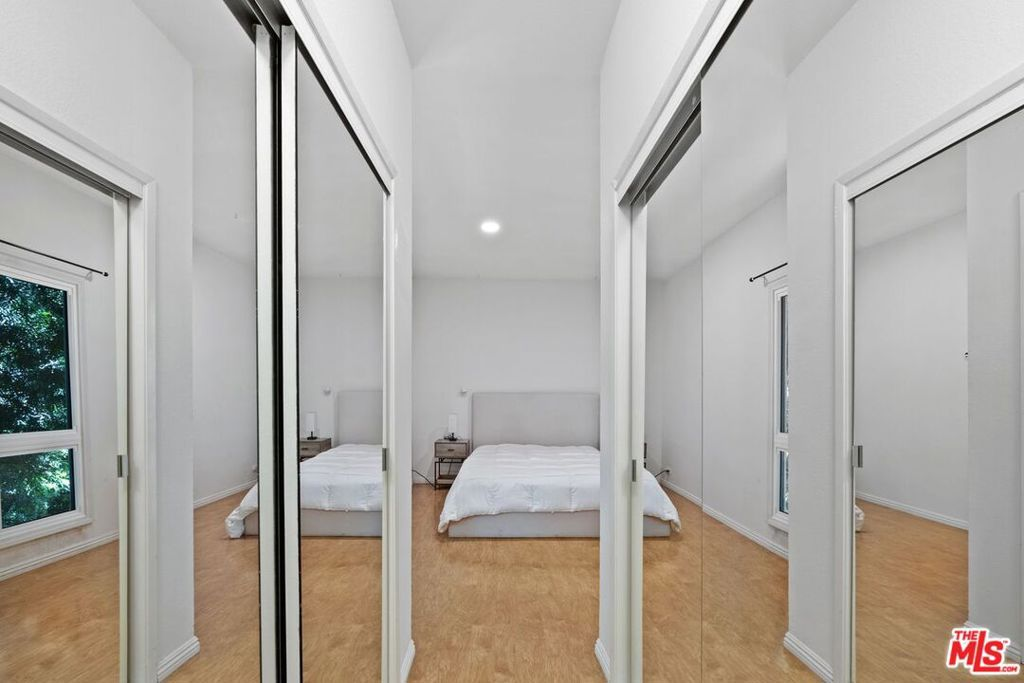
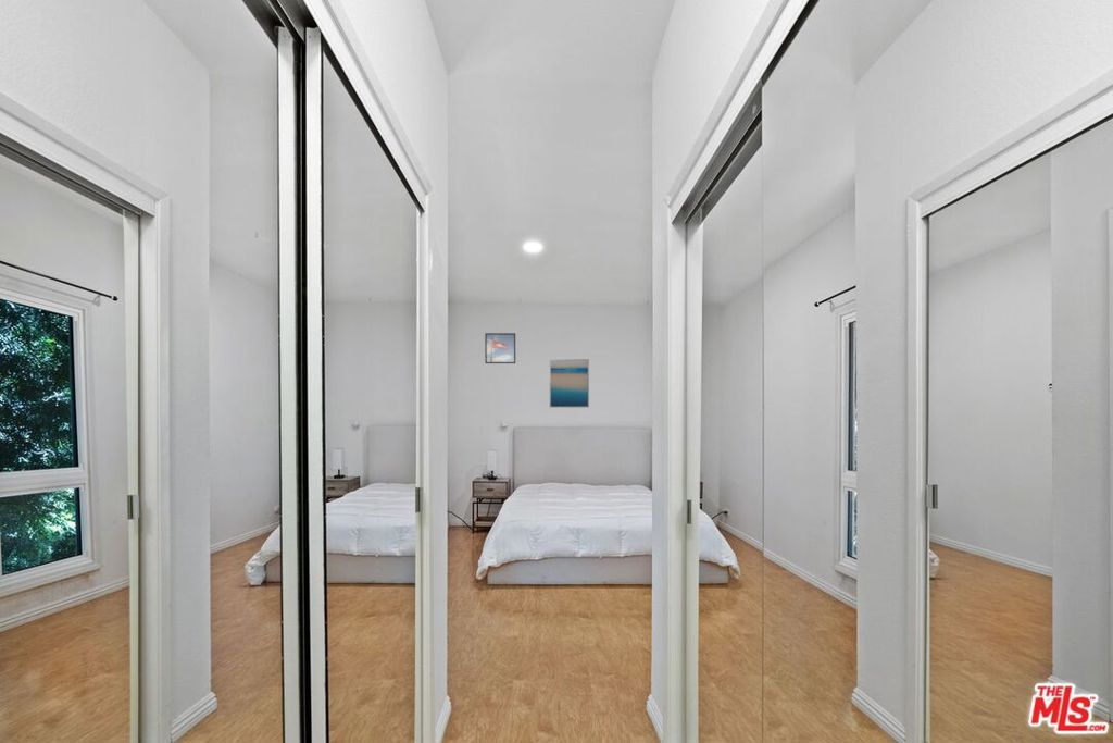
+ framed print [484,332,516,364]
+ wall art [549,358,590,409]
